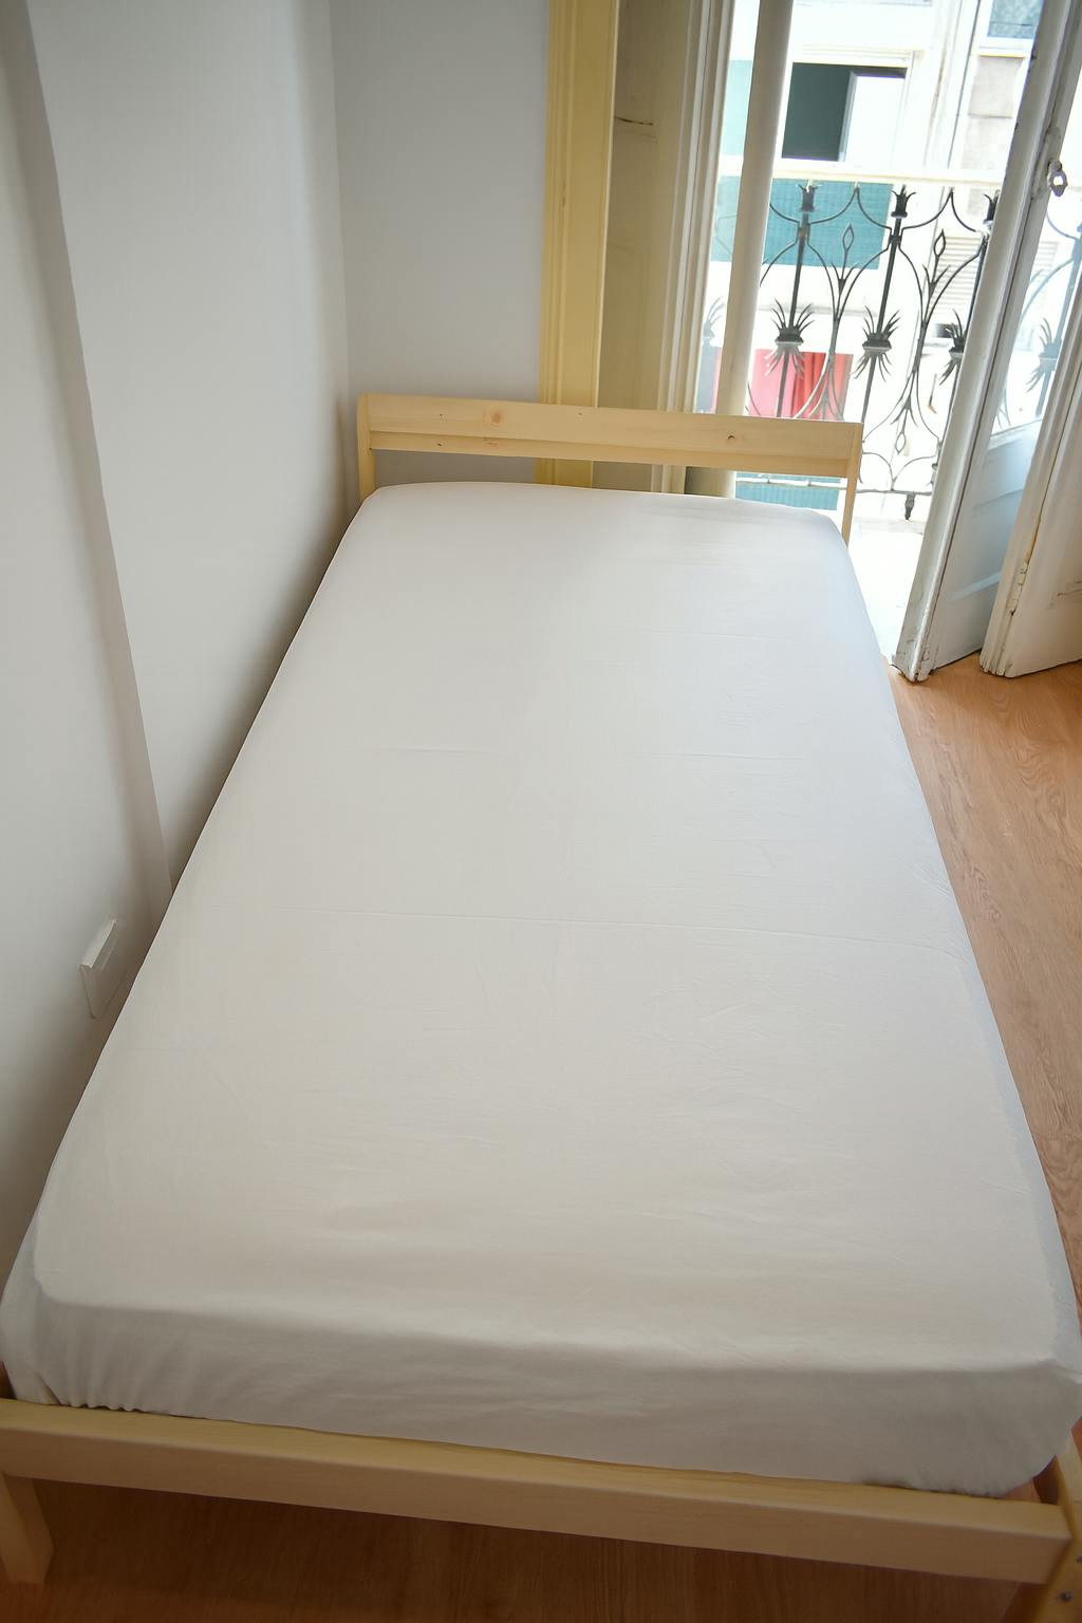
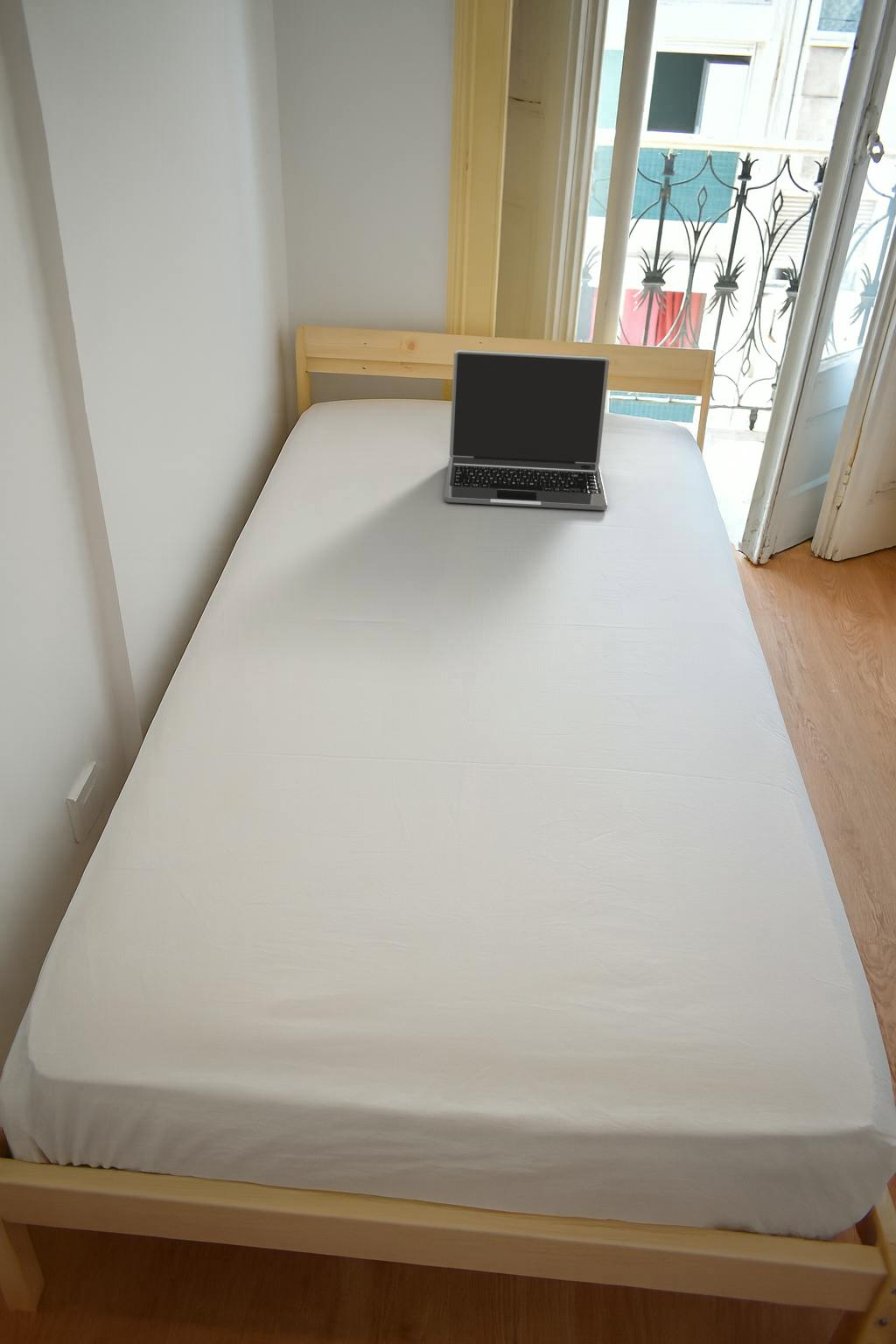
+ laptop [444,349,610,511]
